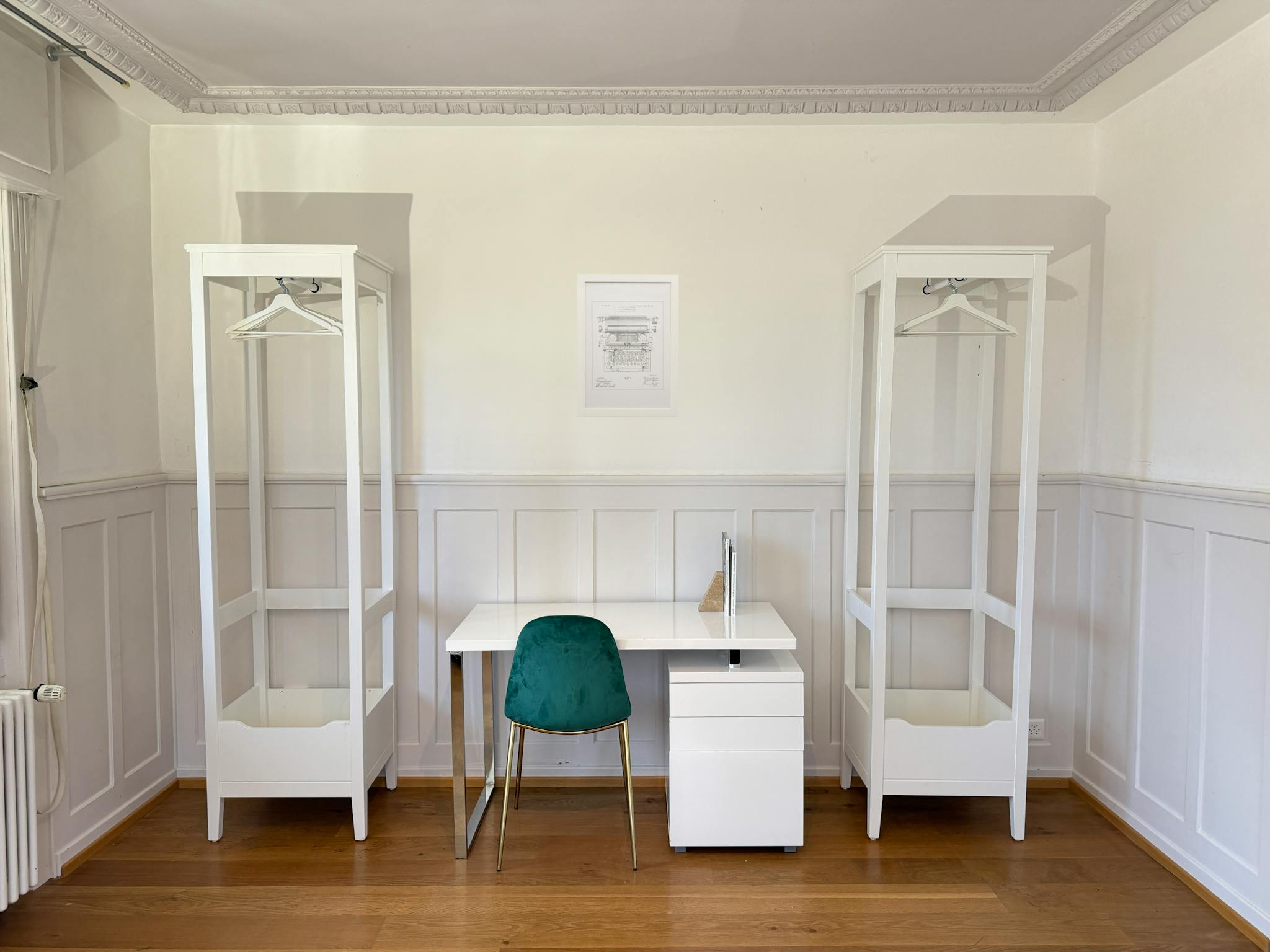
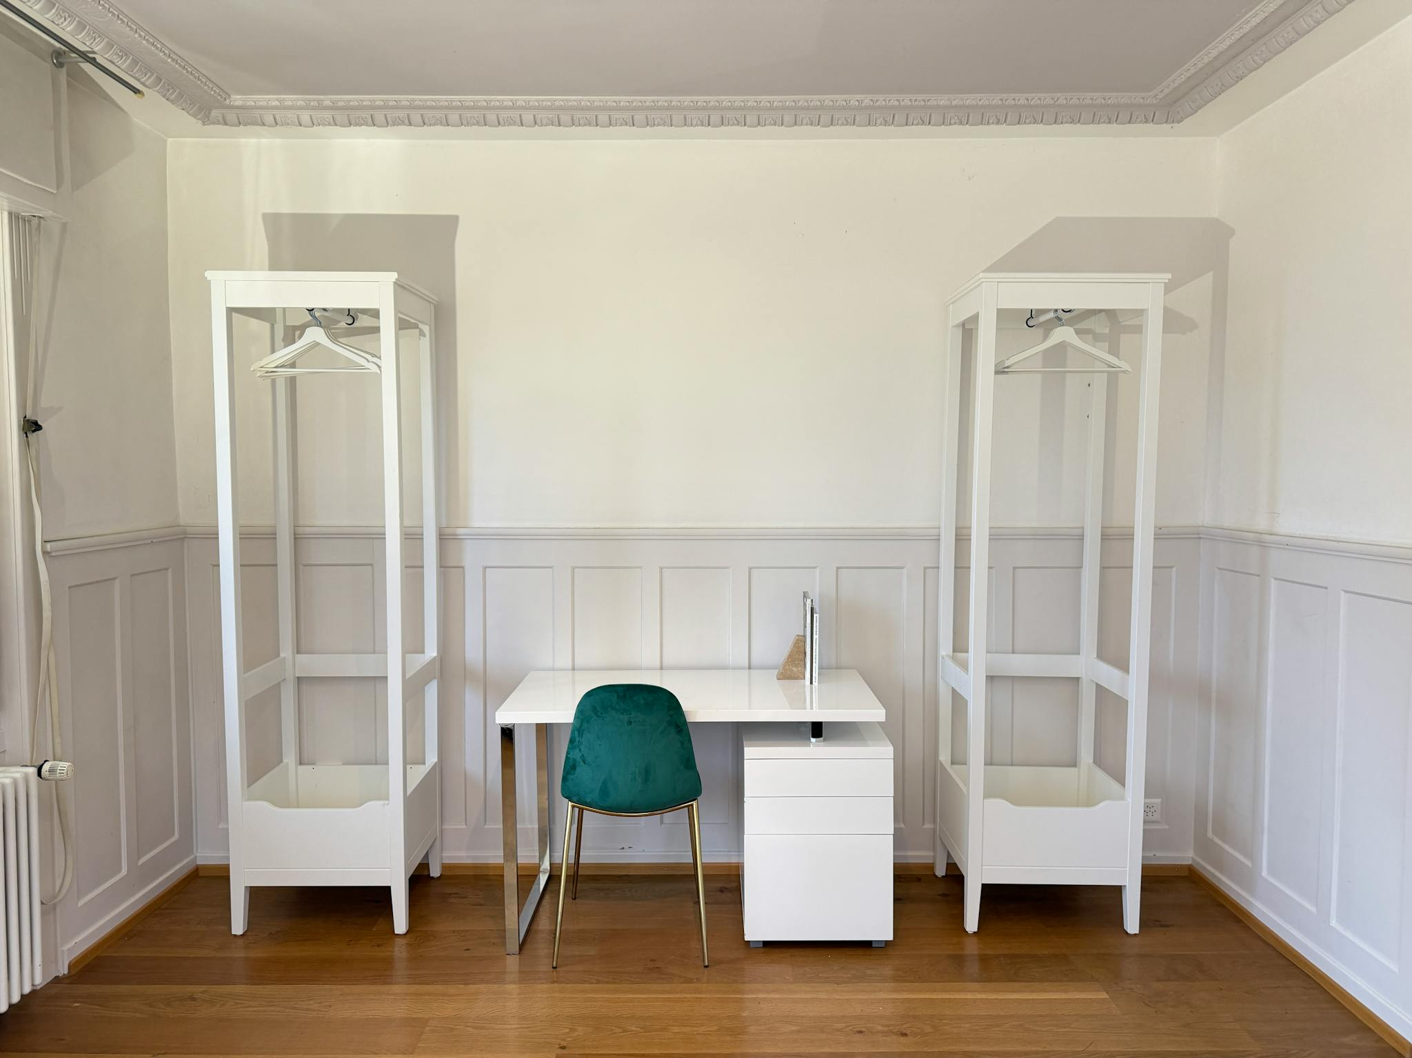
- wall art [577,273,680,417]
